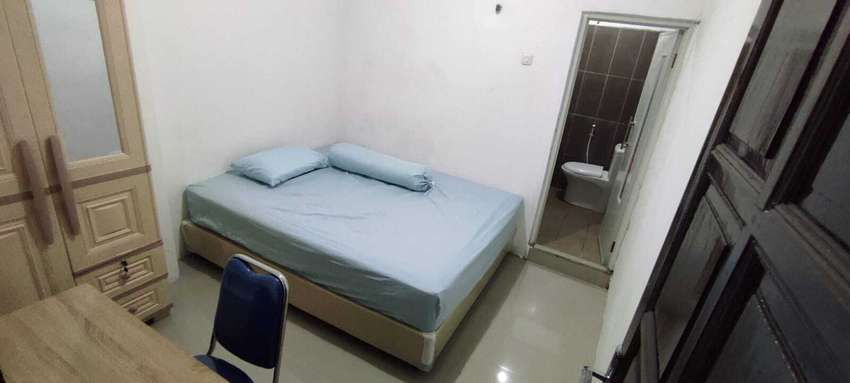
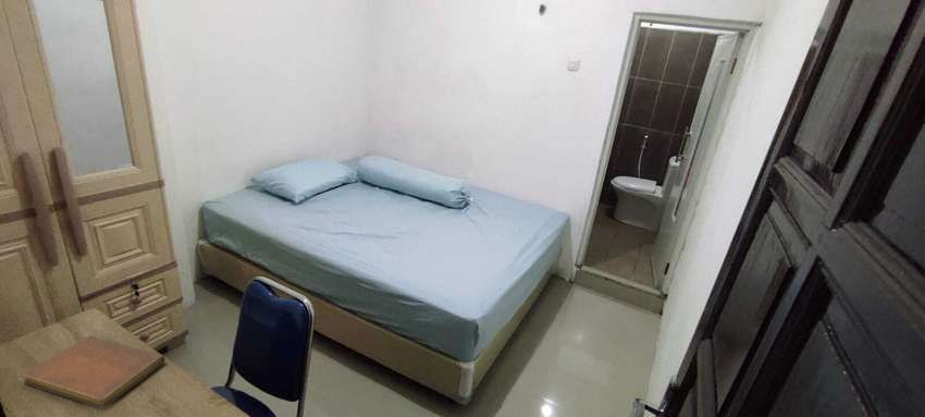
+ notebook [21,334,166,409]
